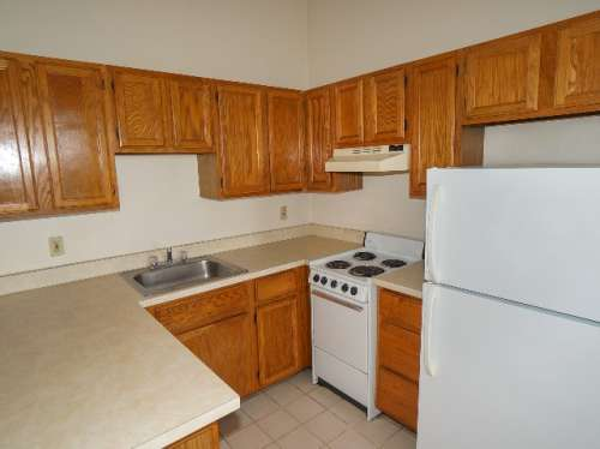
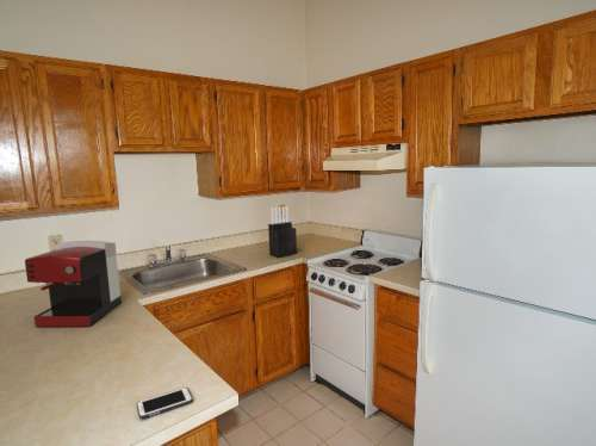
+ cell phone [136,386,194,420]
+ knife block [267,205,298,259]
+ coffee maker [24,240,123,328]
